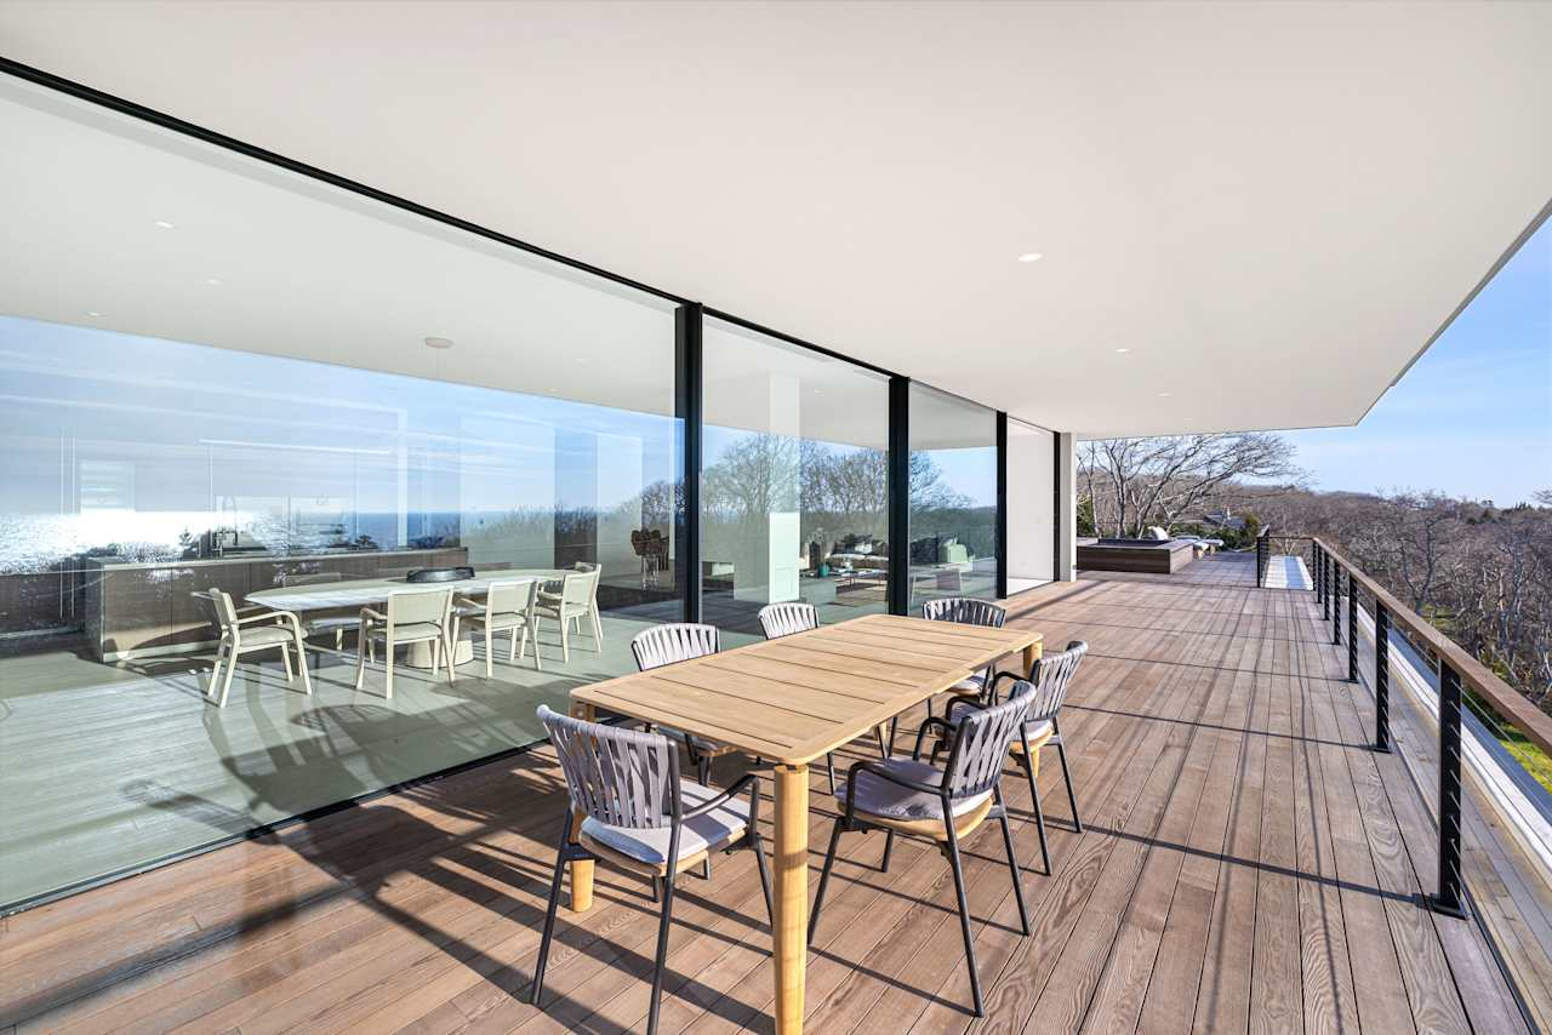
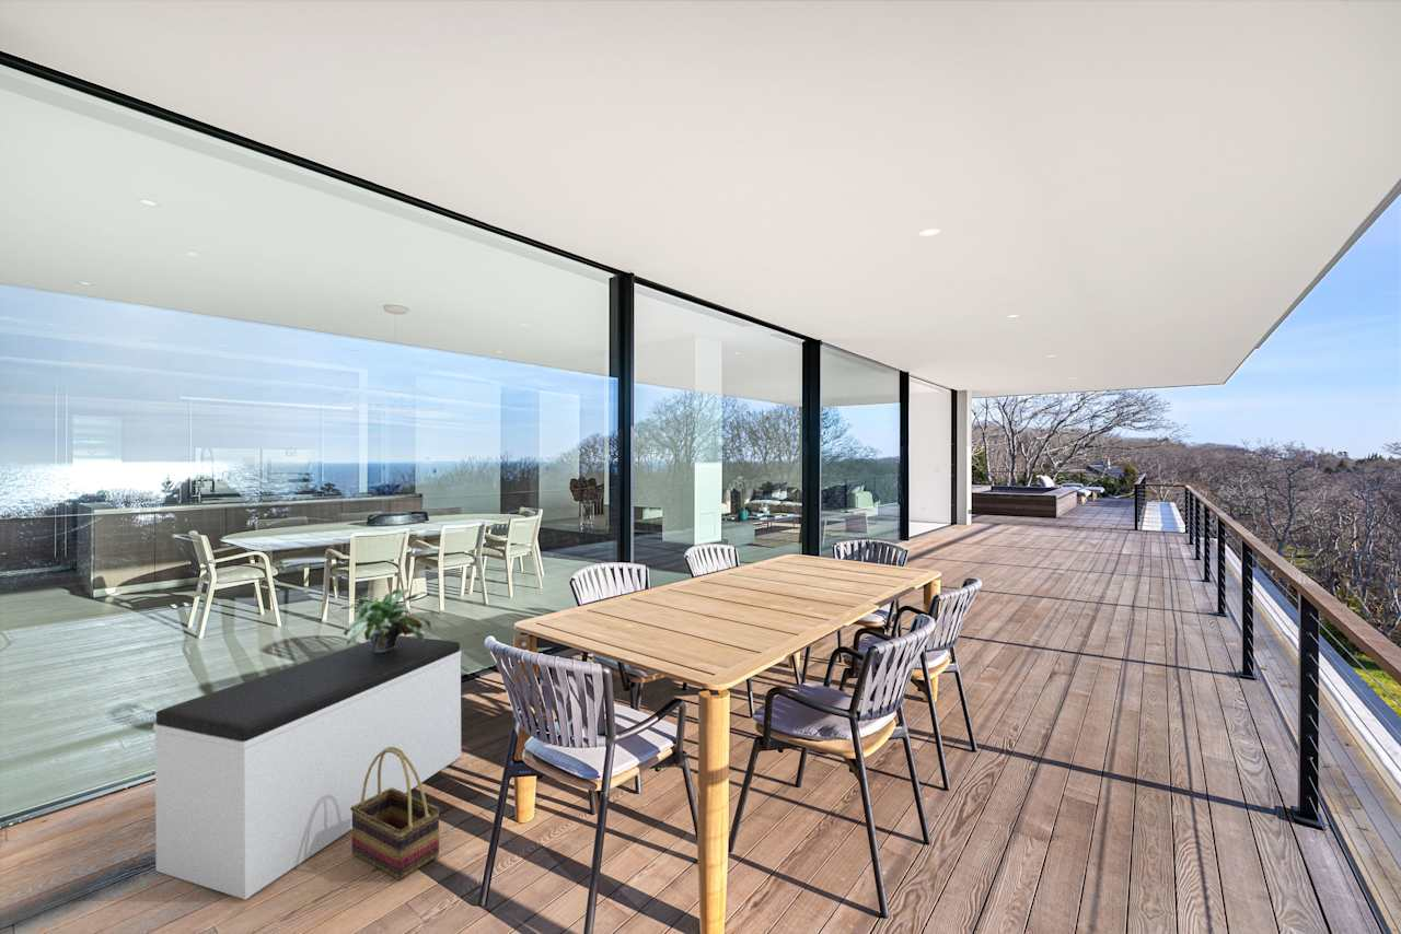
+ potted plant [337,587,432,652]
+ bench [152,634,462,900]
+ basket [350,747,441,880]
